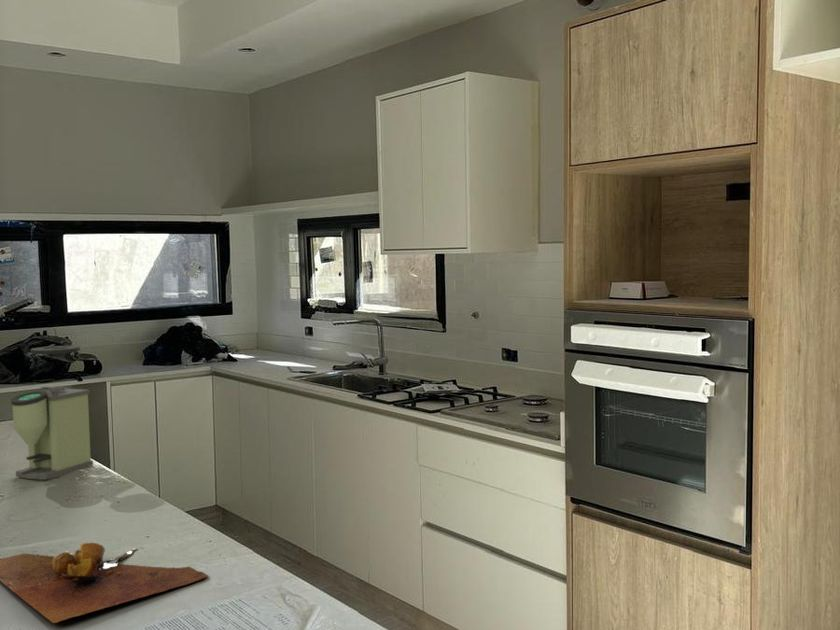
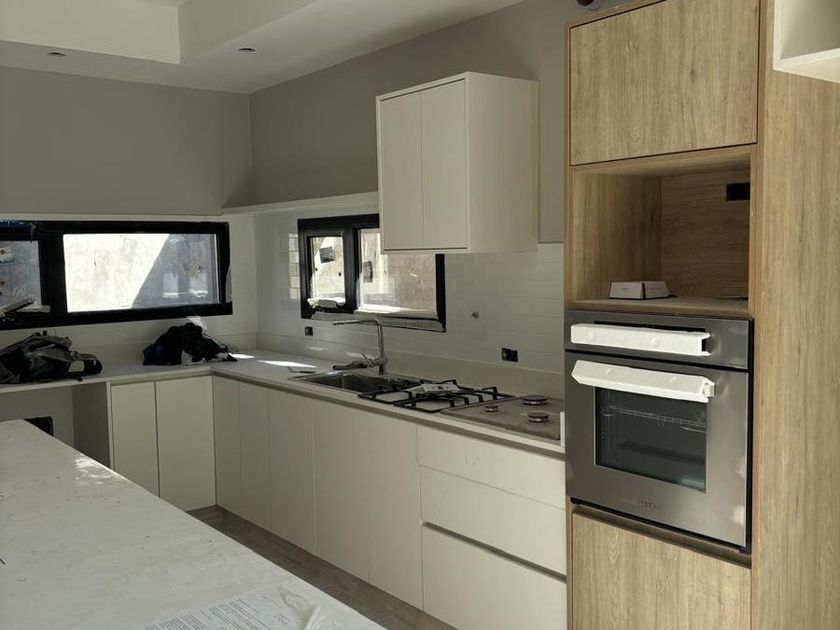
- cutting board [0,541,210,624]
- coffee grinder [10,345,94,481]
